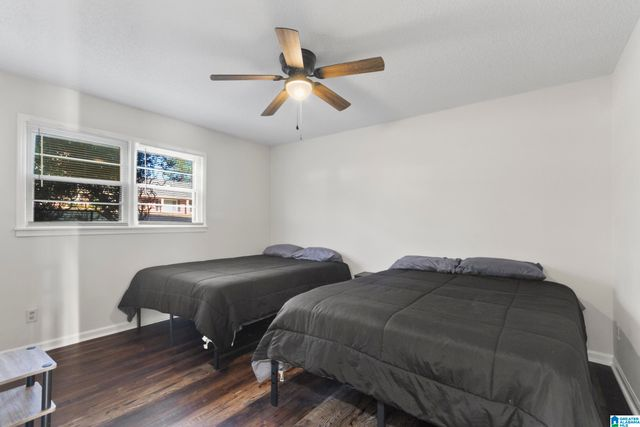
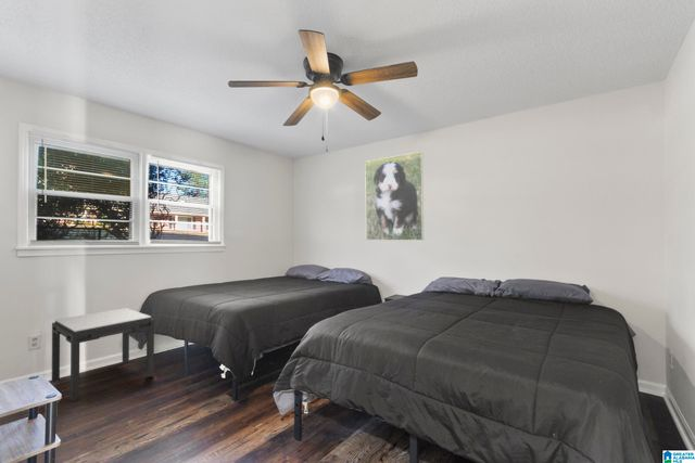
+ side table [51,307,155,403]
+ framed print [364,151,425,242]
